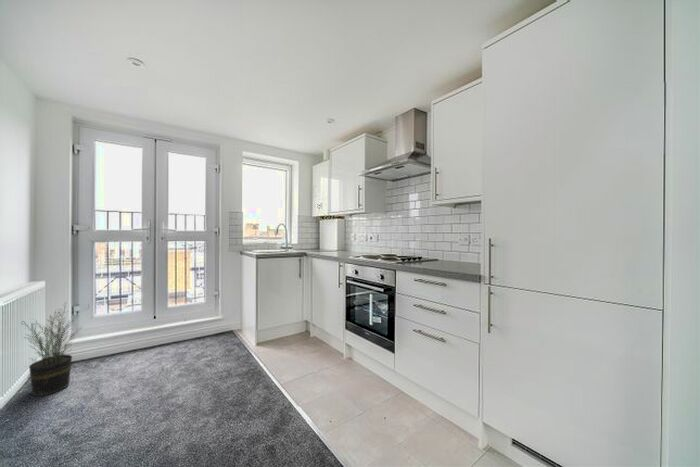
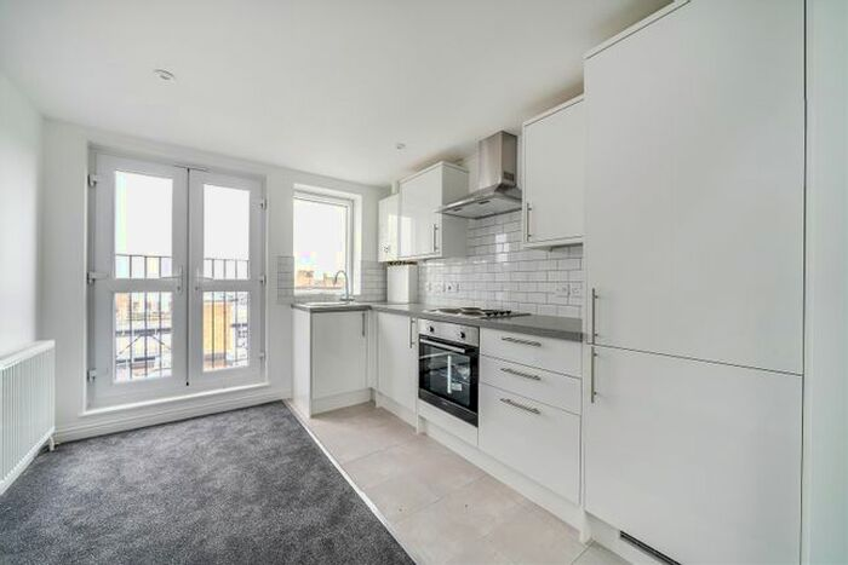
- potted plant [22,301,82,397]
